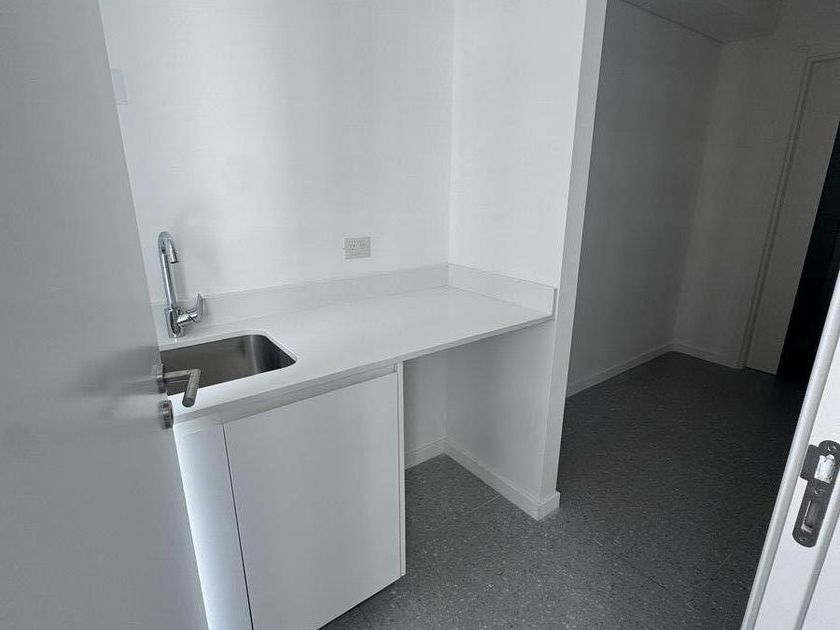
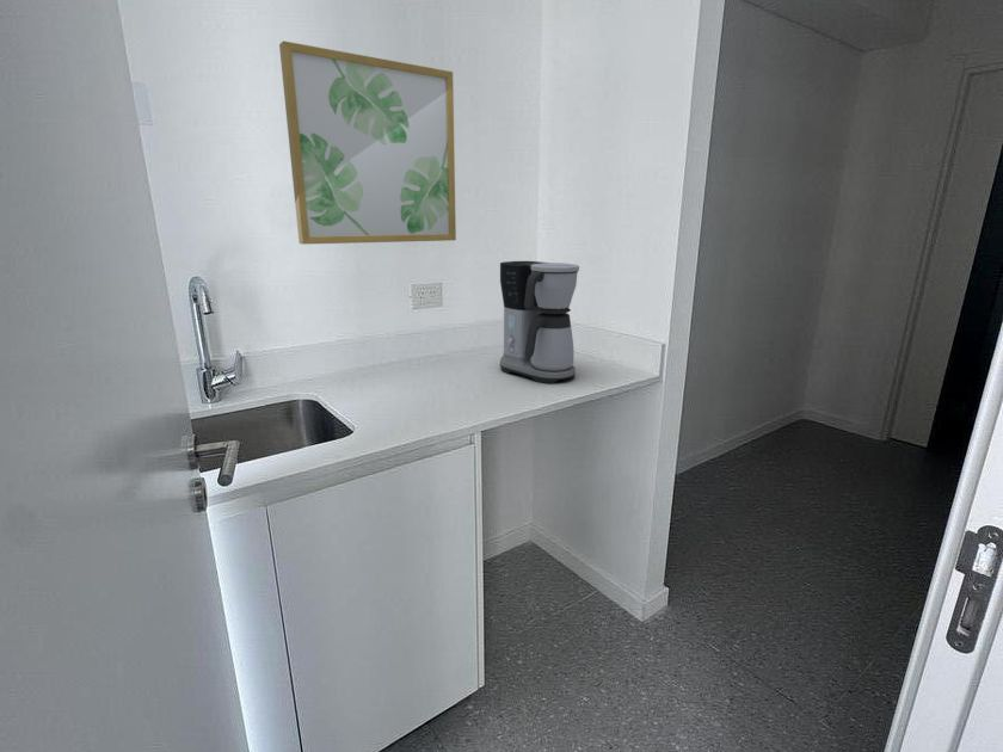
+ wall art [278,39,457,245]
+ coffee maker [499,260,580,384]
